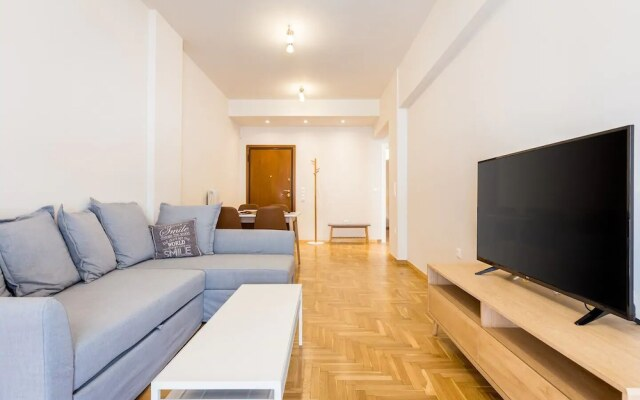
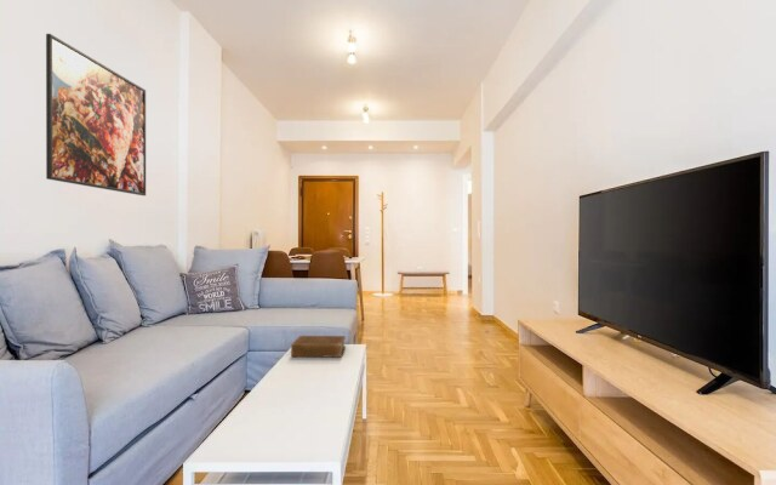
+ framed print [45,33,147,196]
+ book [290,335,347,359]
